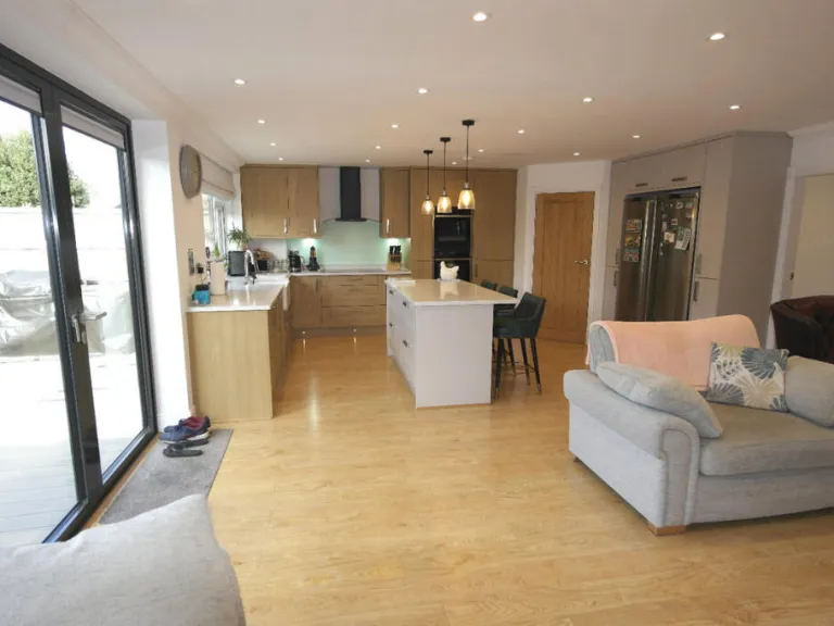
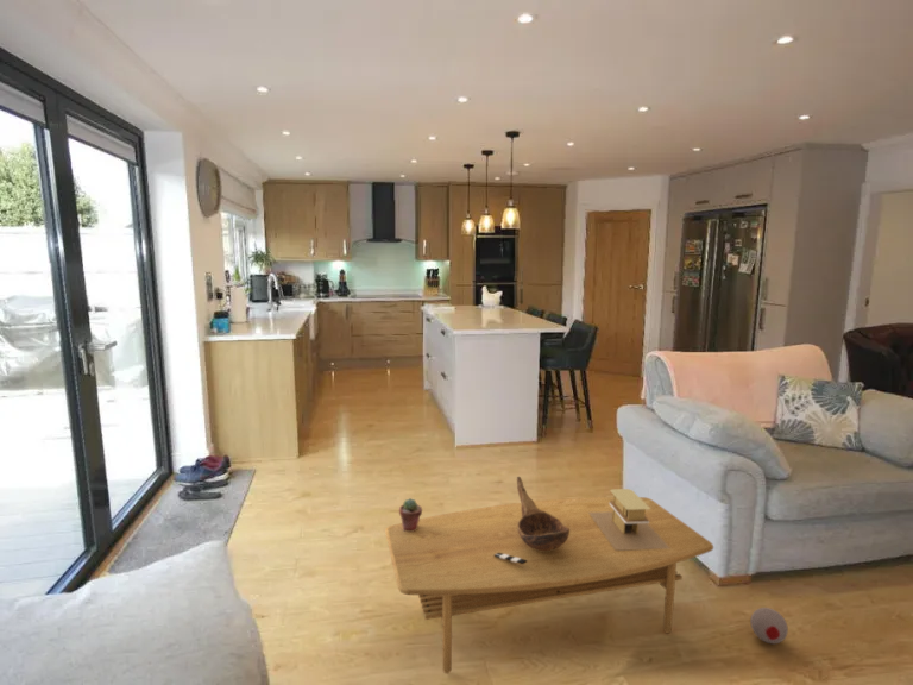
+ ball [749,607,789,645]
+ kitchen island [590,488,669,551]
+ coffee table [384,496,714,675]
+ decorative bowl [495,476,569,564]
+ potted succulent [398,497,423,532]
